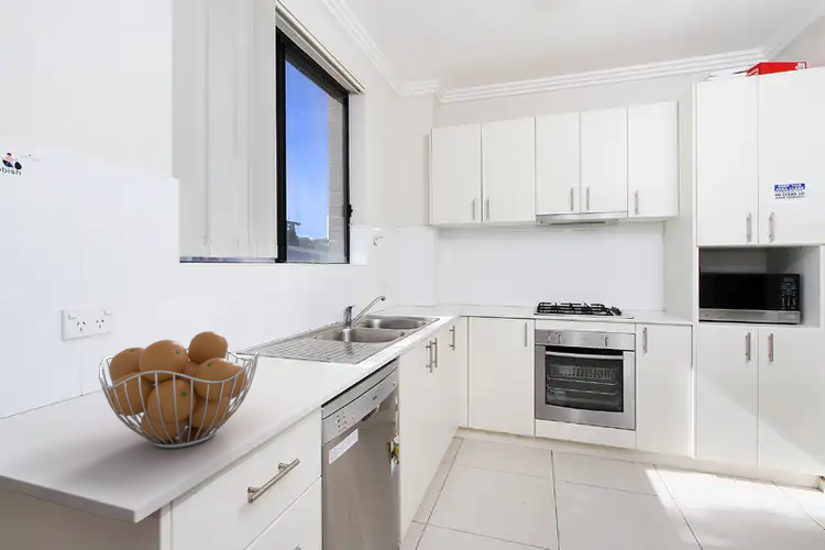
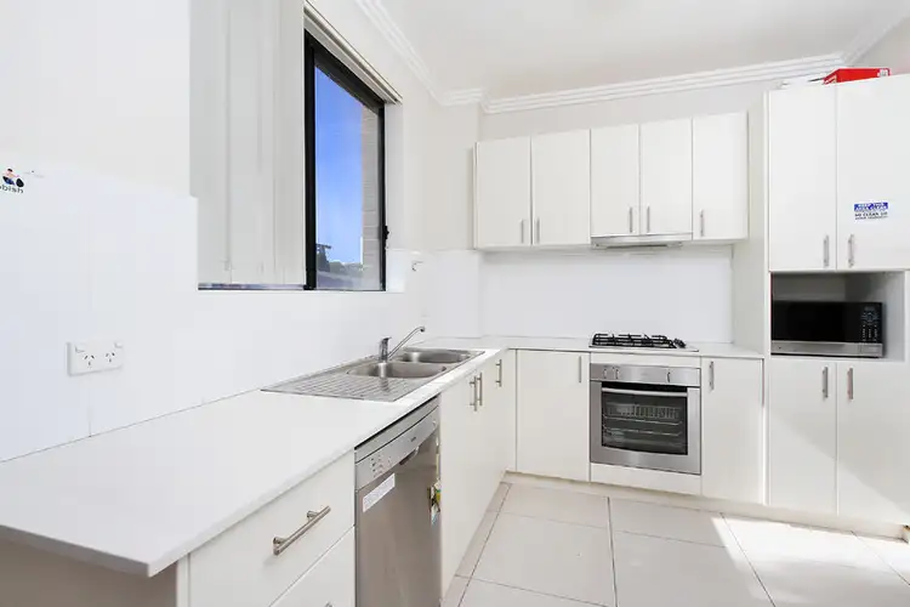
- fruit basket [98,330,261,450]
